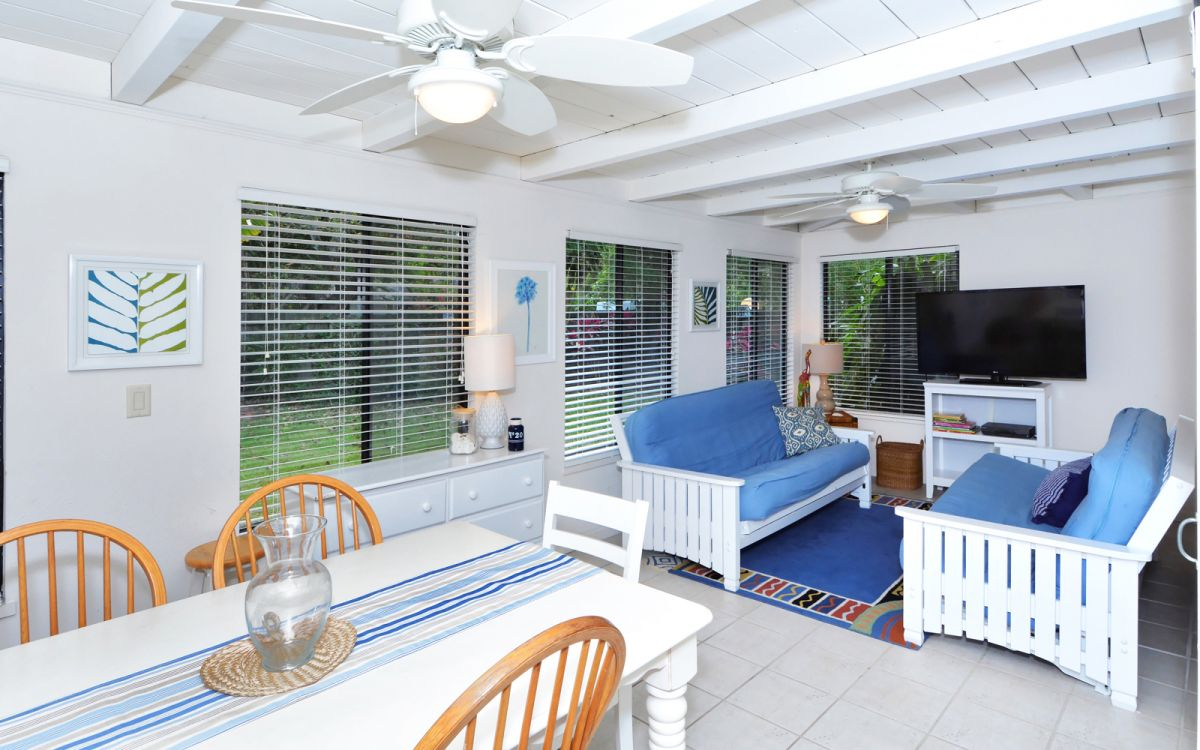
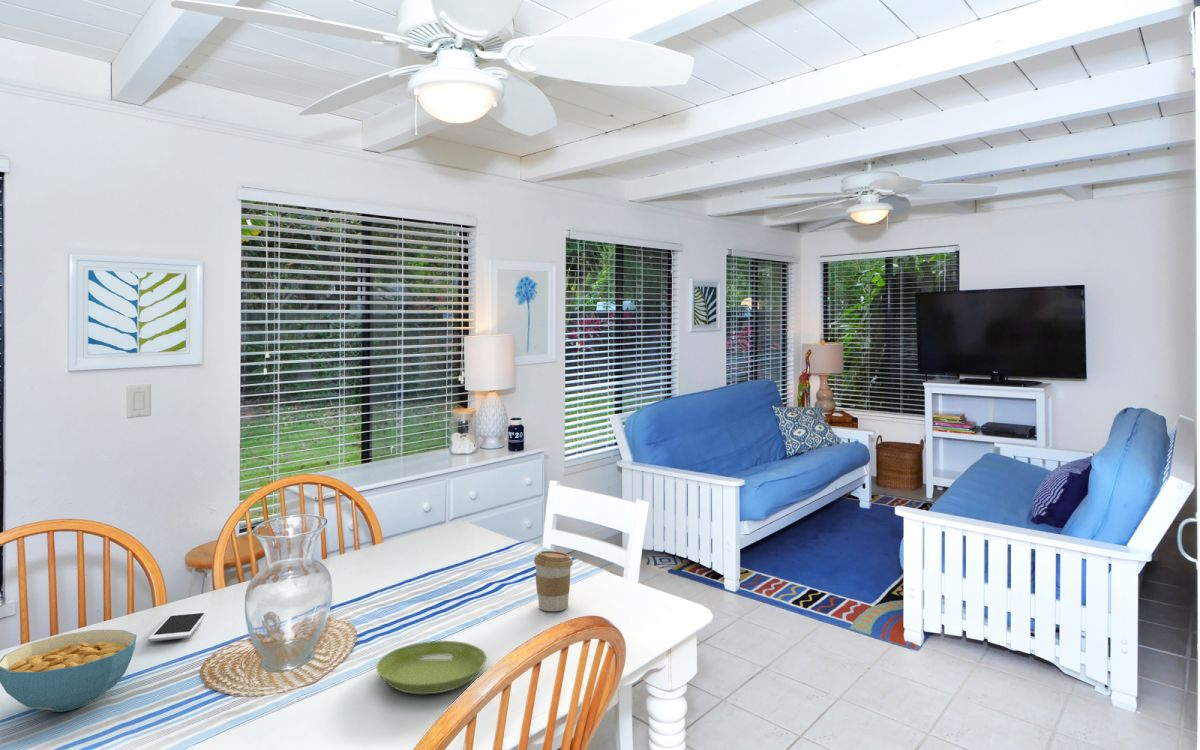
+ cell phone [147,610,209,642]
+ cereal bowl [0,629,138,713]
+ coffee cup [533,550,574,612]
+ saucer [376,640,487,695]
